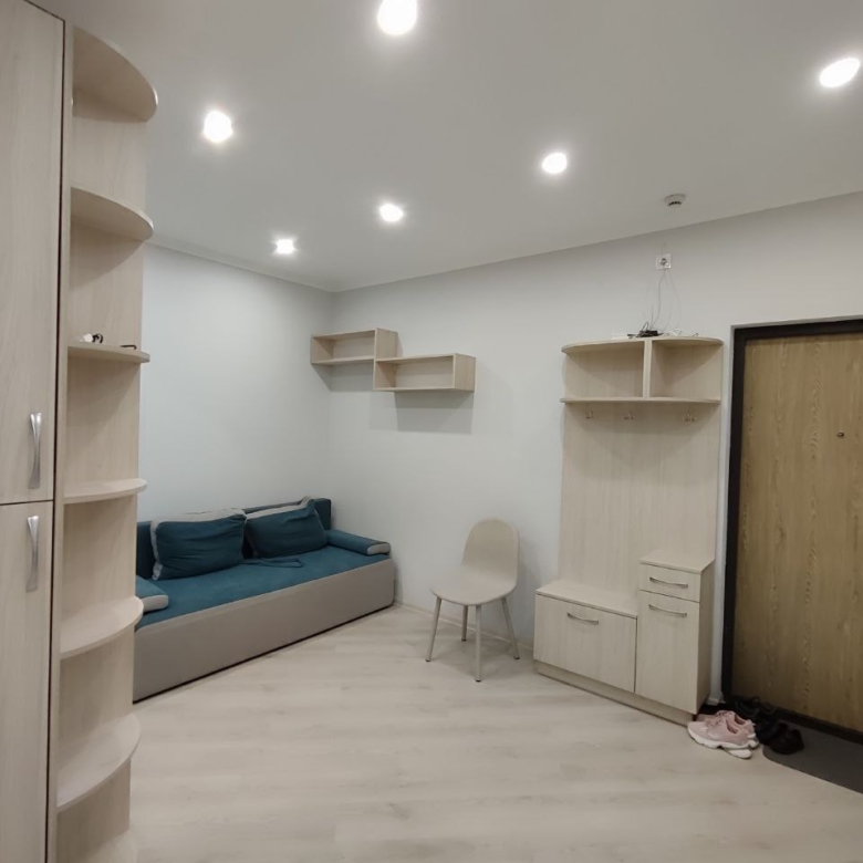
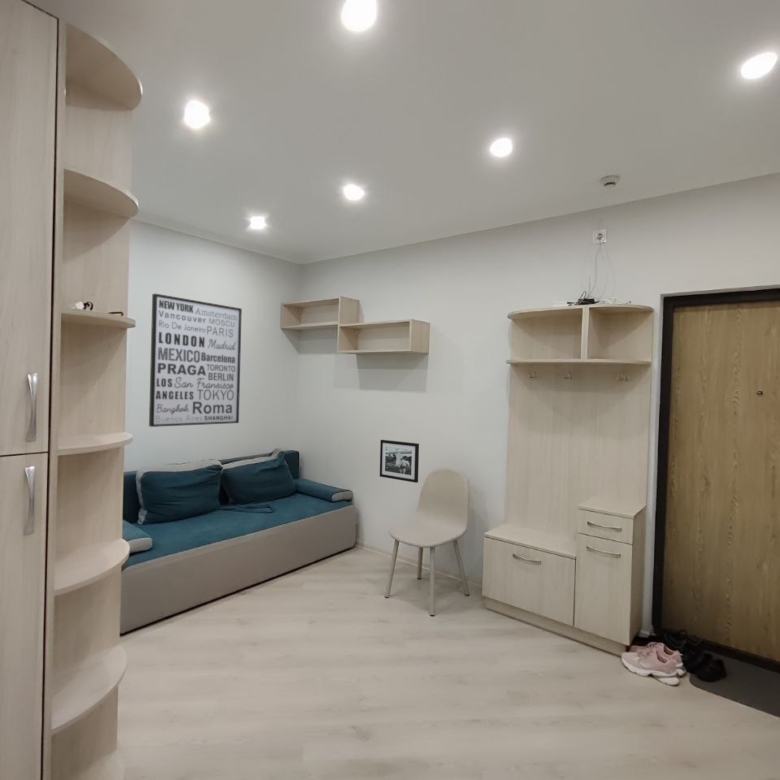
+ wall art [148,293,243,428]
+ picture frame [379,439,420,484]
